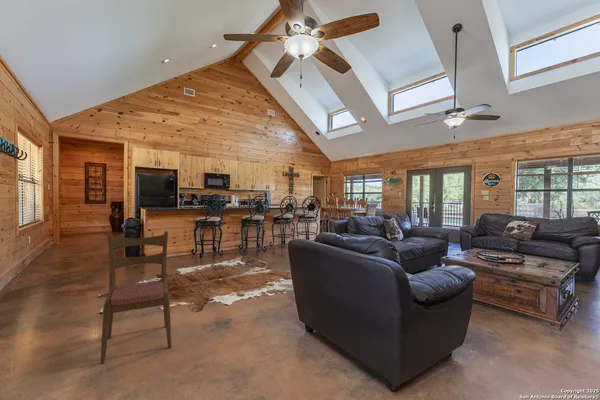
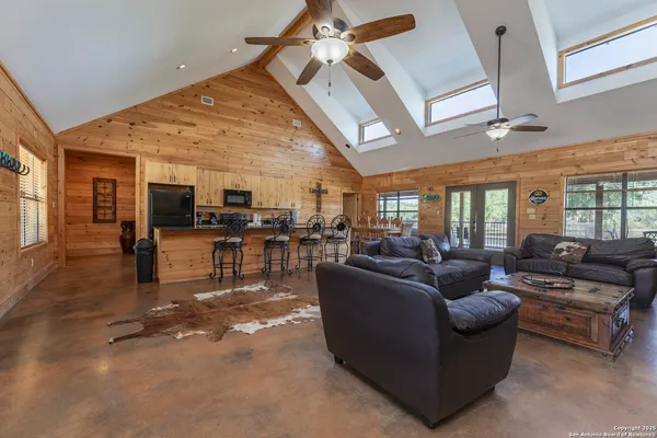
- dining chair [100,230,172,365]
